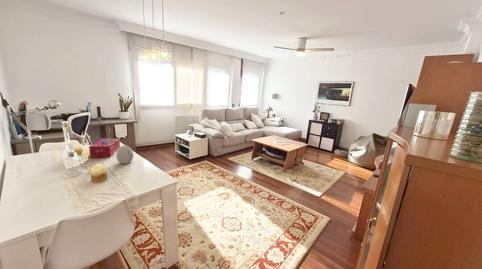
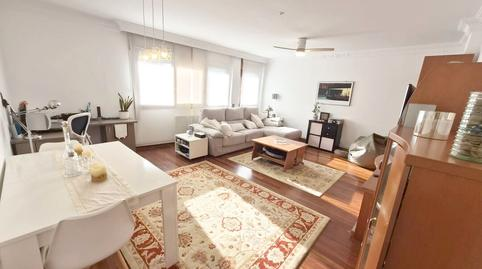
- decorative egg [115,144,134,165]
- tissue box [88,137,121,159]
